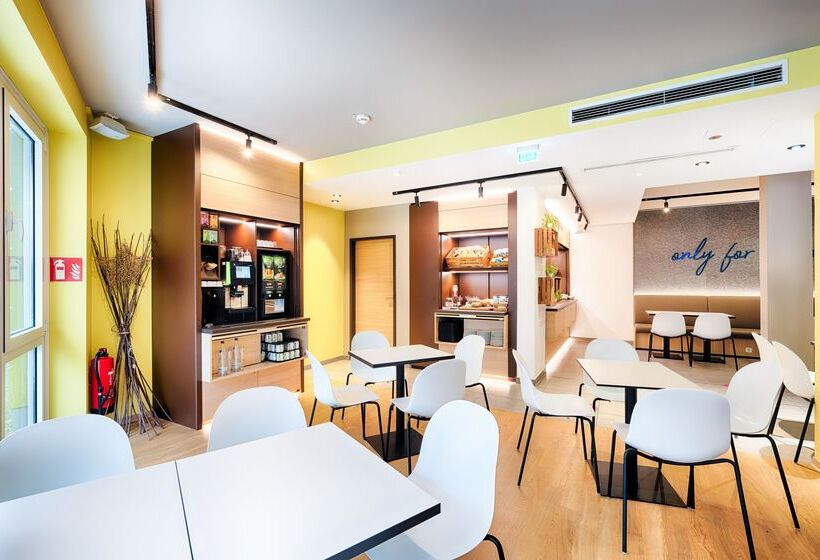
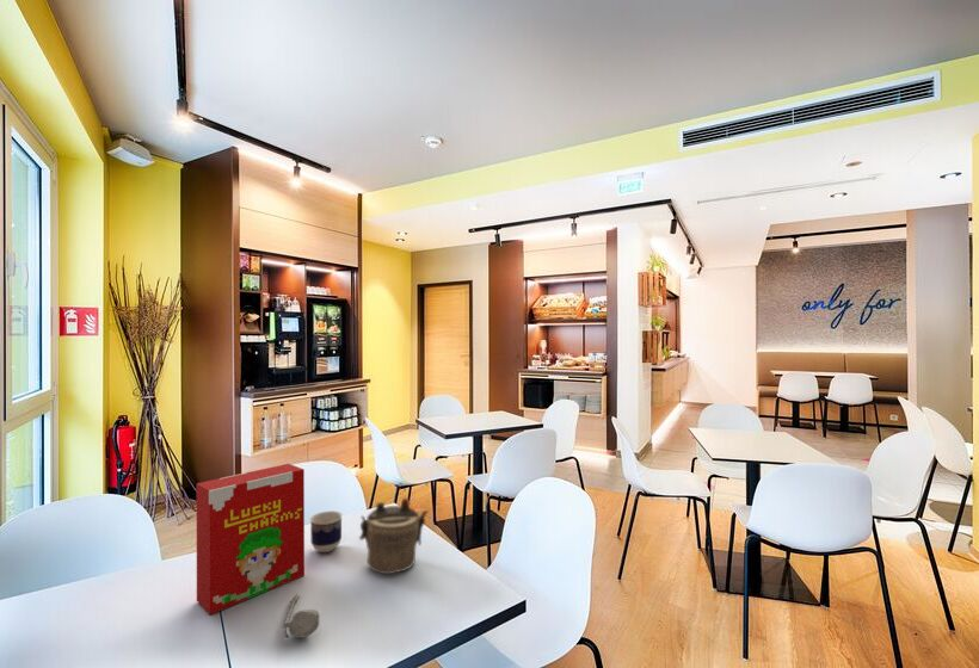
+ spoon [282,593,321,639]
+ cereal box [196,463,306,616]
+ teapot [358,496,430,575]
+ cup [309,511,344,553]
